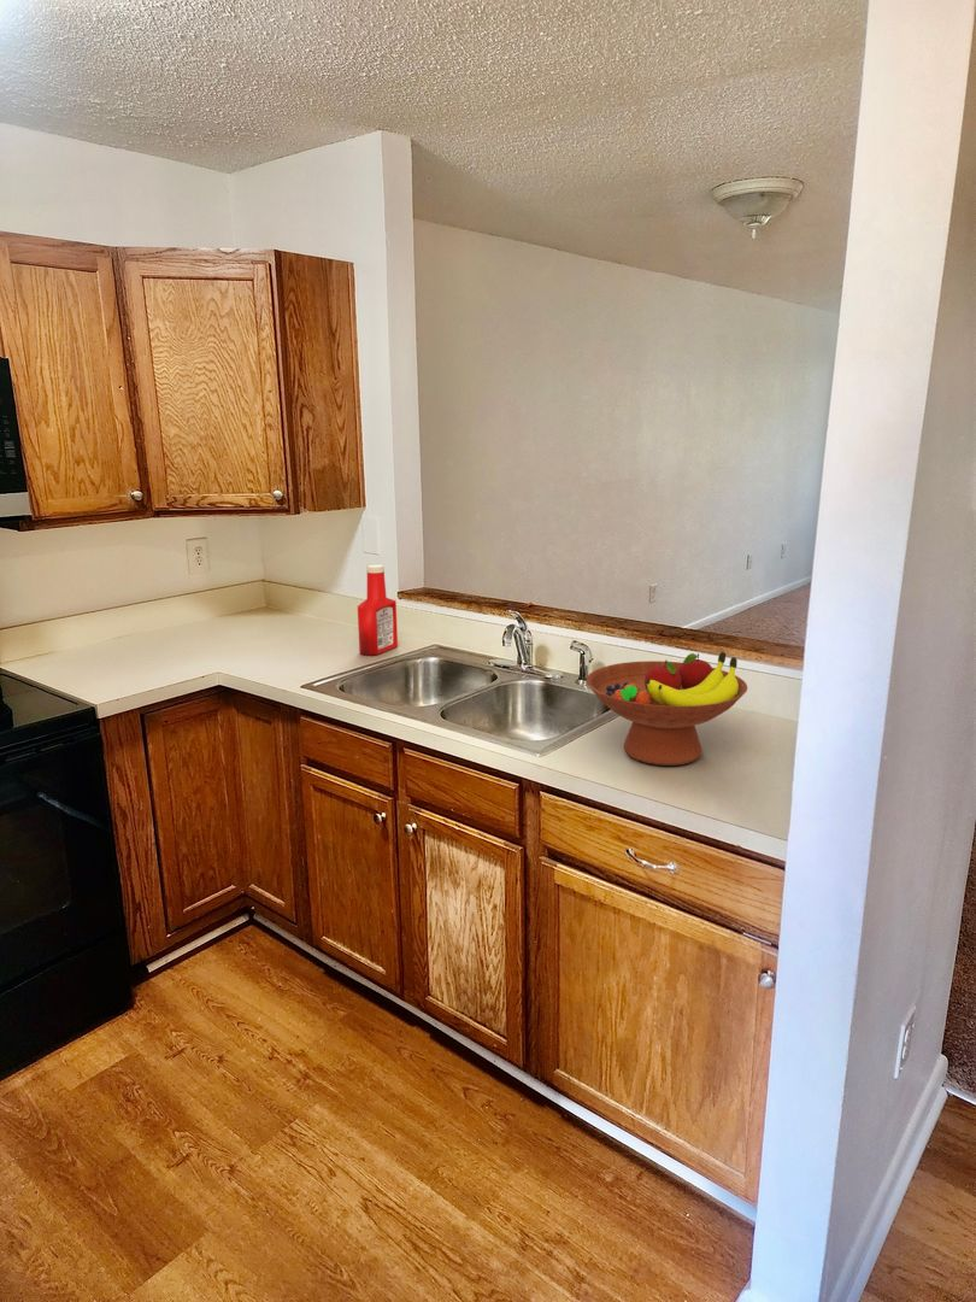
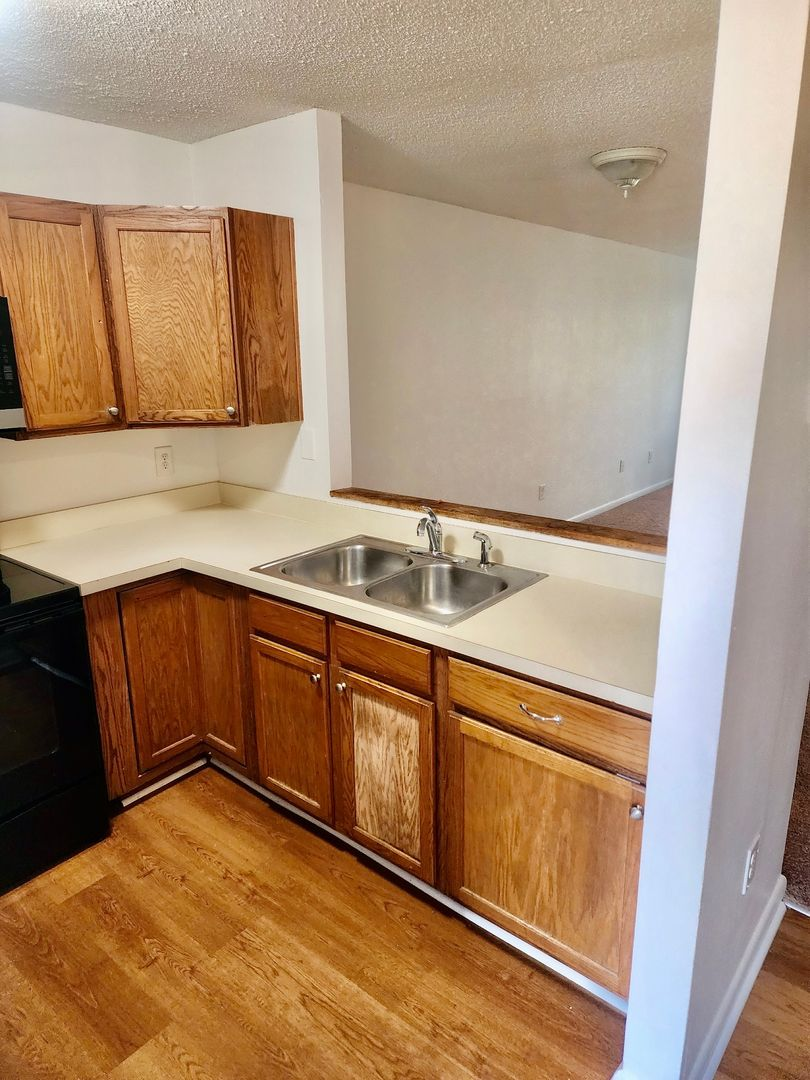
- soap bottle [357,564,399,657]
- fruit bowl [586,651,748,767]
